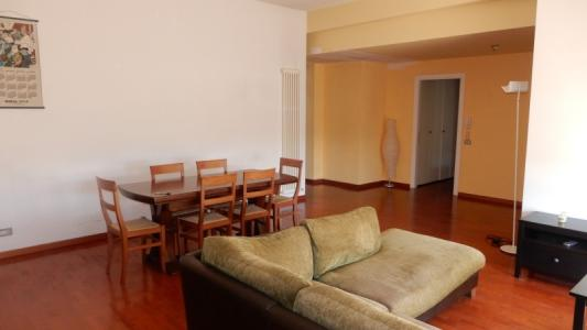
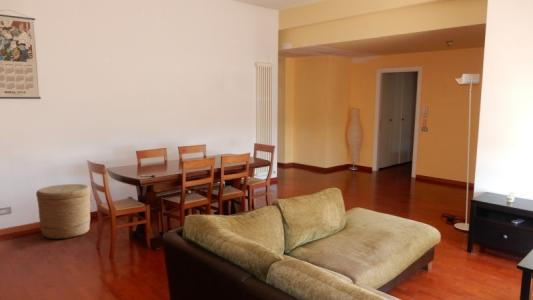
+ basket [35,183,91,240]
